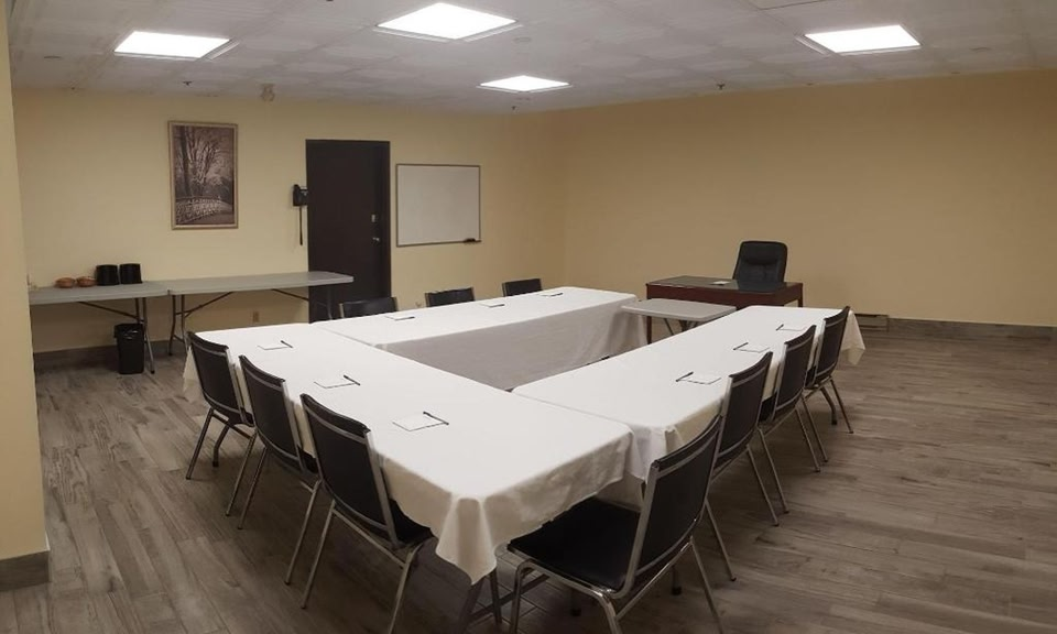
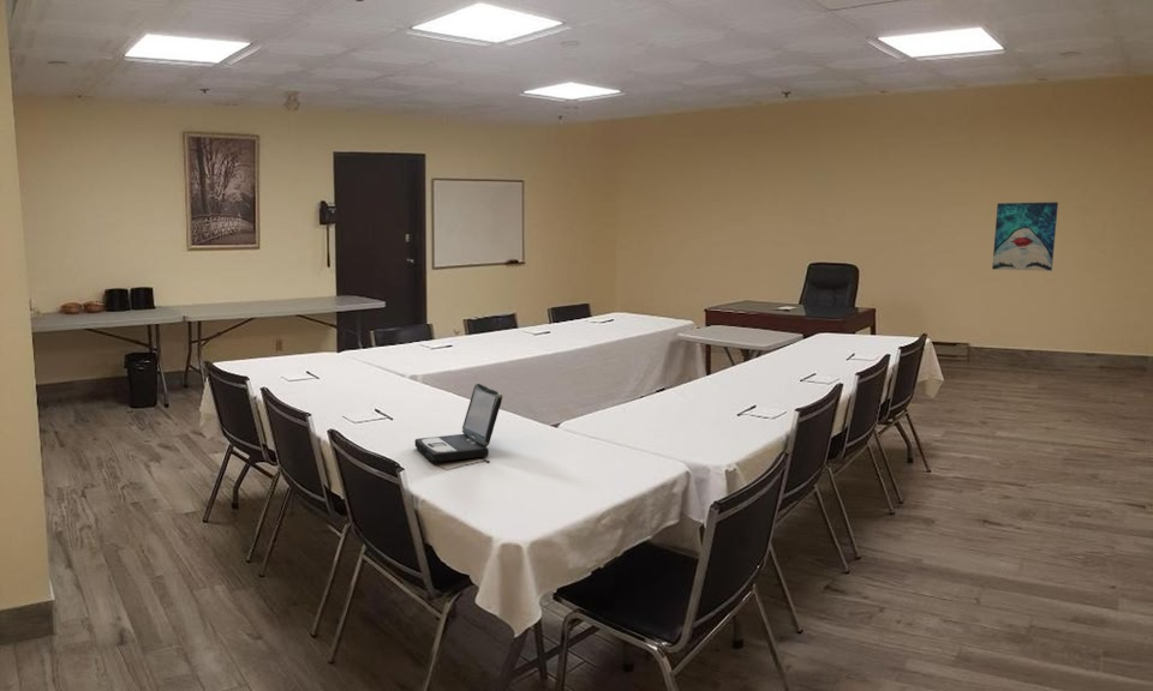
+ wall art [991,202,1059,272]
+ laptop [414,381,503,463]
